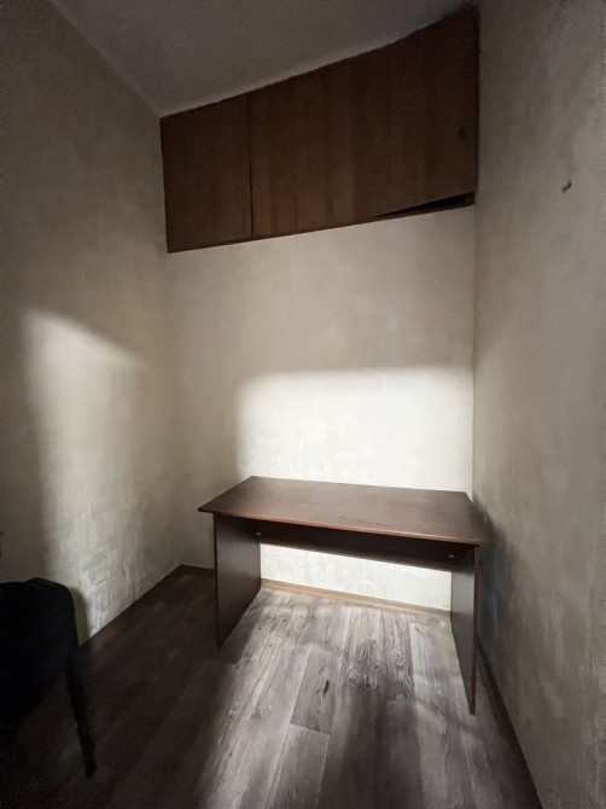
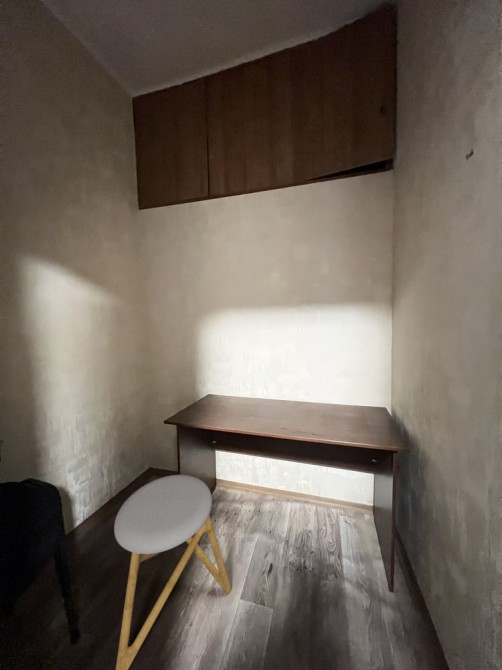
+ stool [113,474,232,670]
